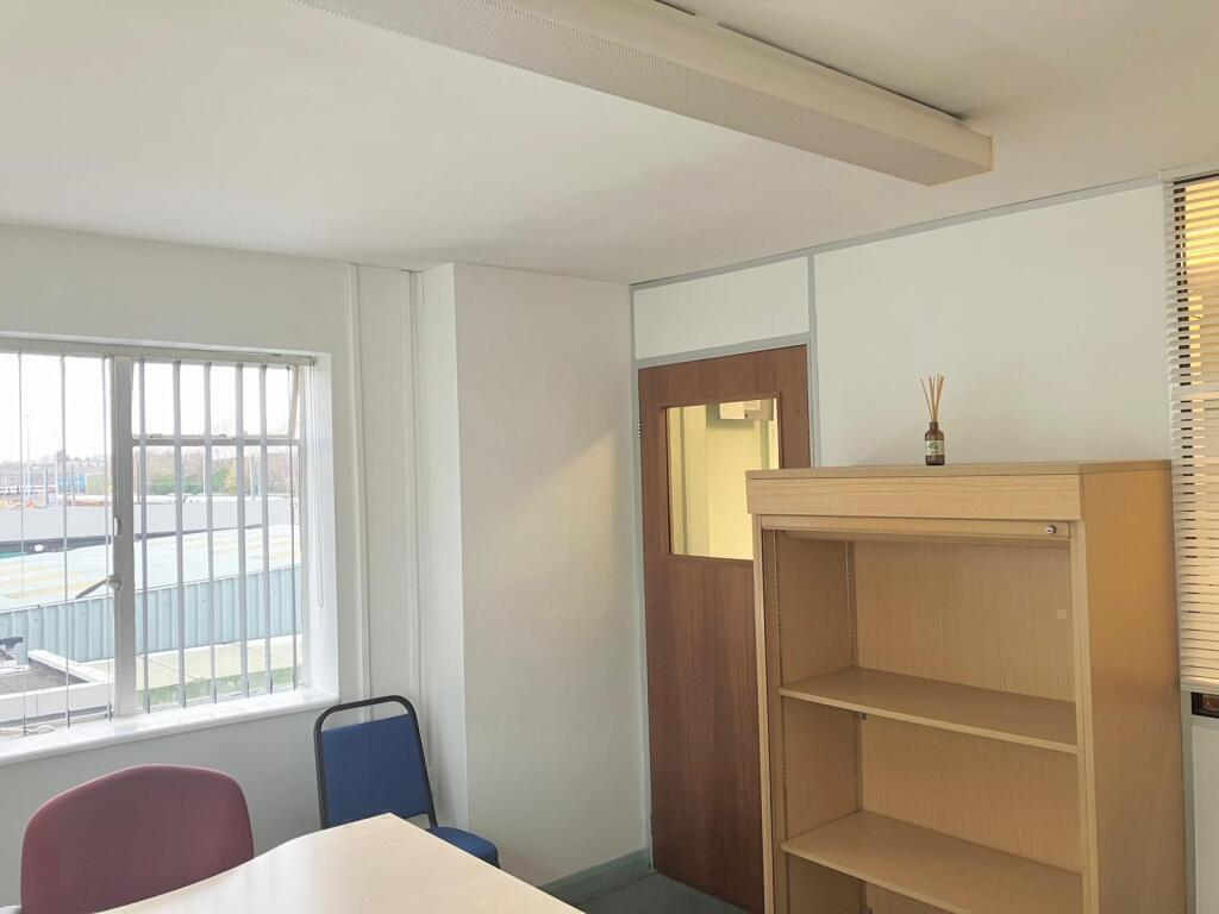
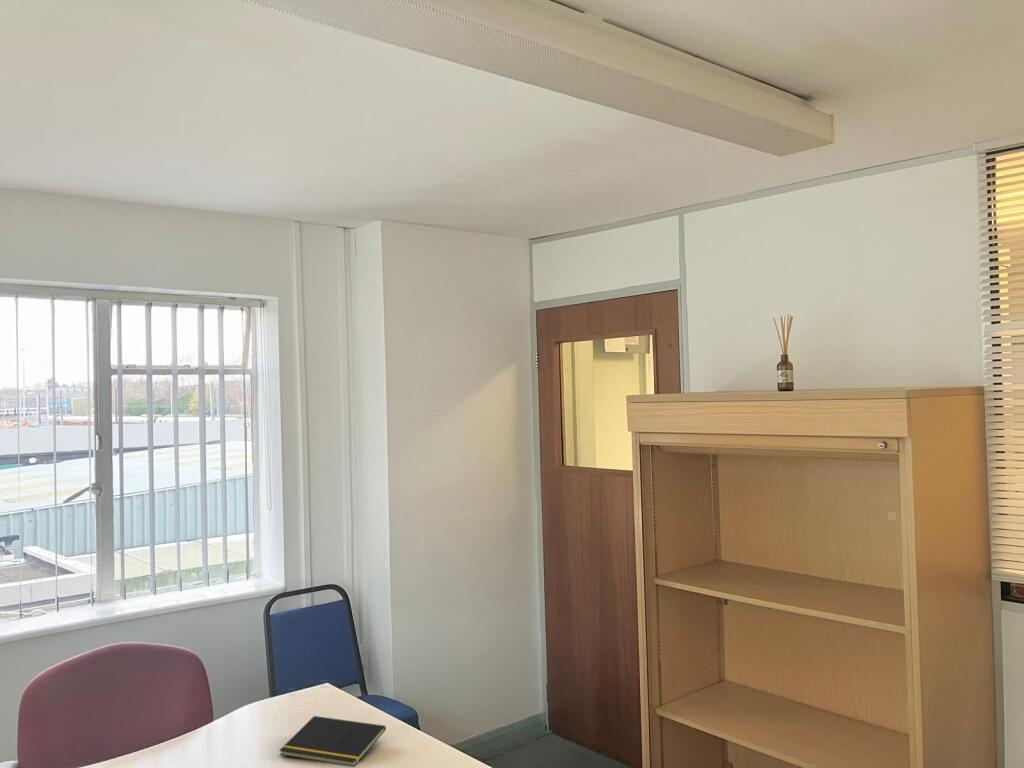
+ notepad [278,715,387,768]
